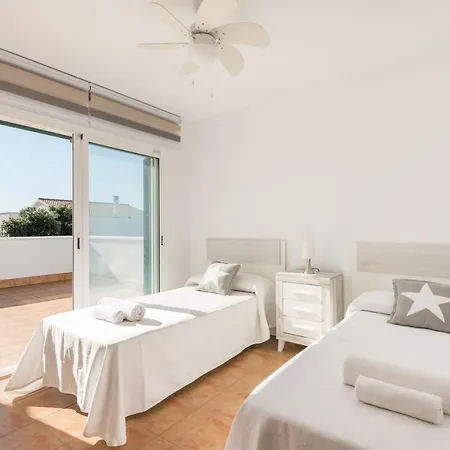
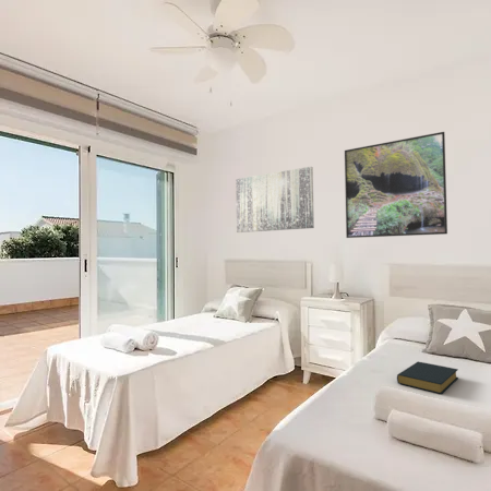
+ hardback book [396,360,459,395]
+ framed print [344,131,448,239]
+ wall art [235,166,315,233]
